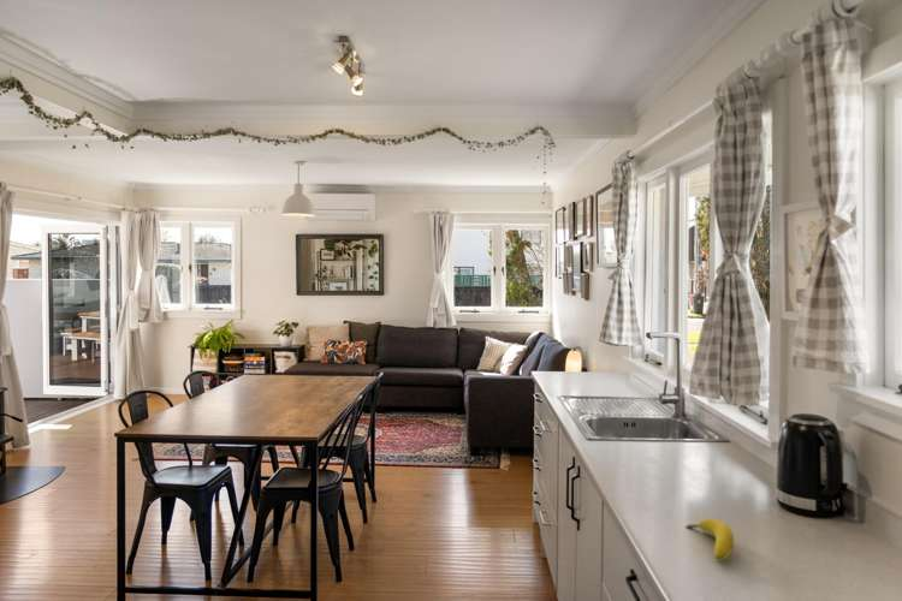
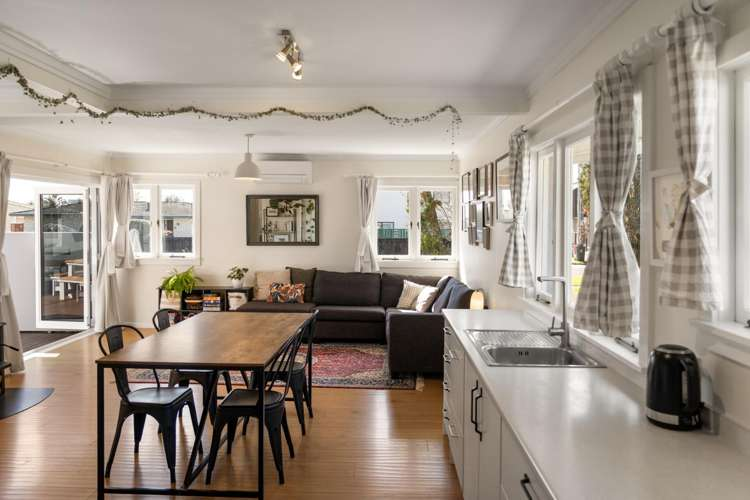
- fruit [684,517,735,563]
